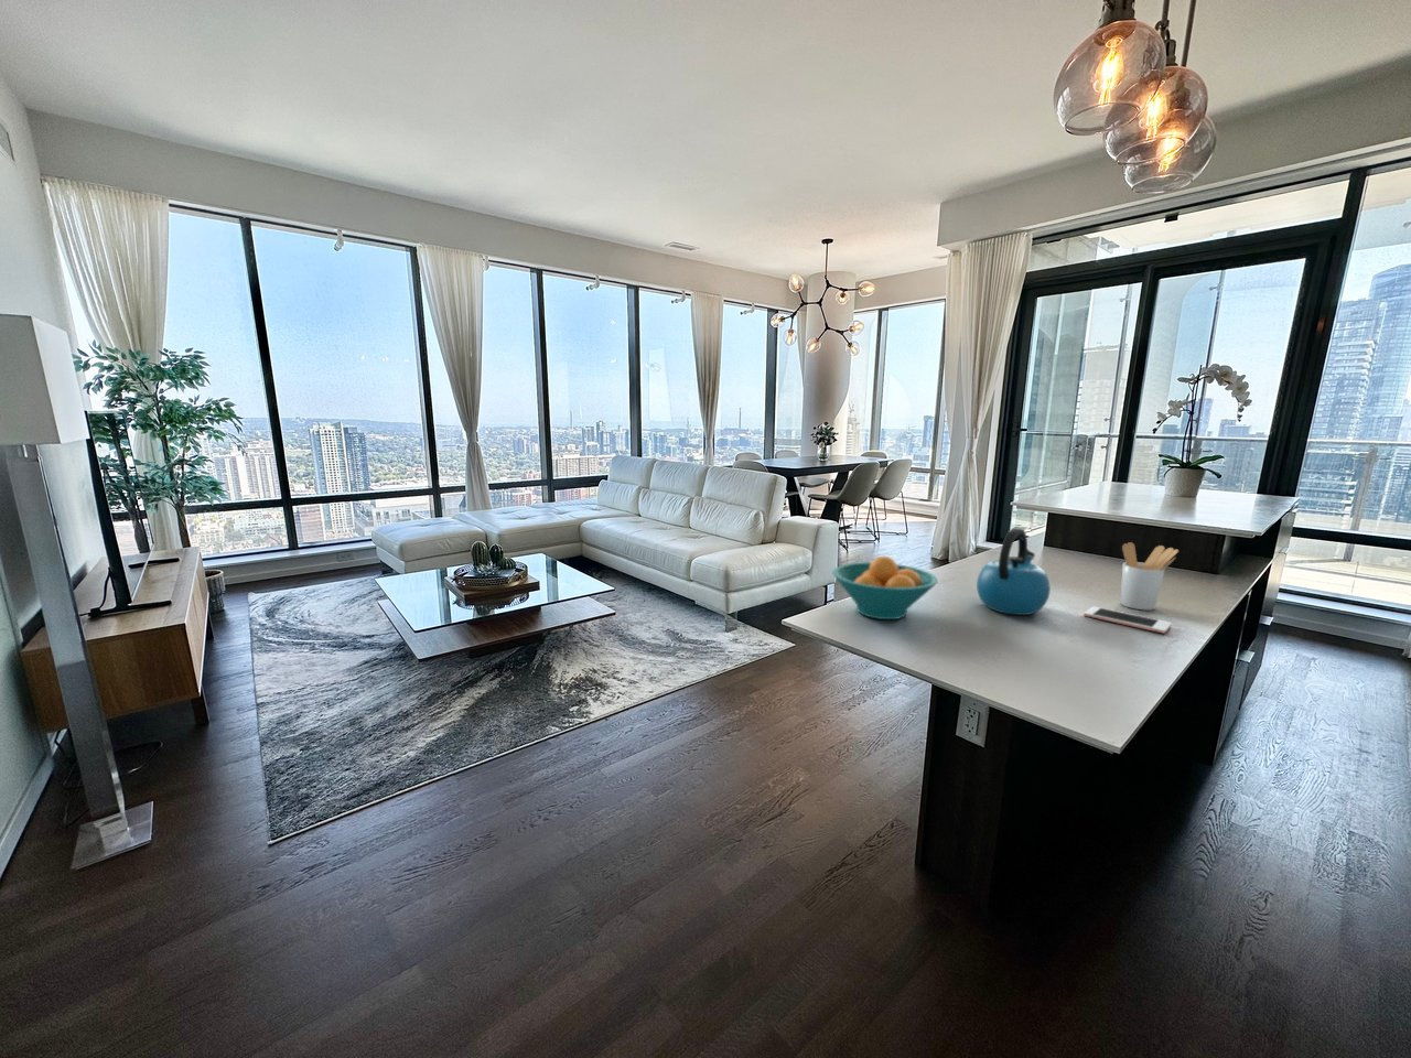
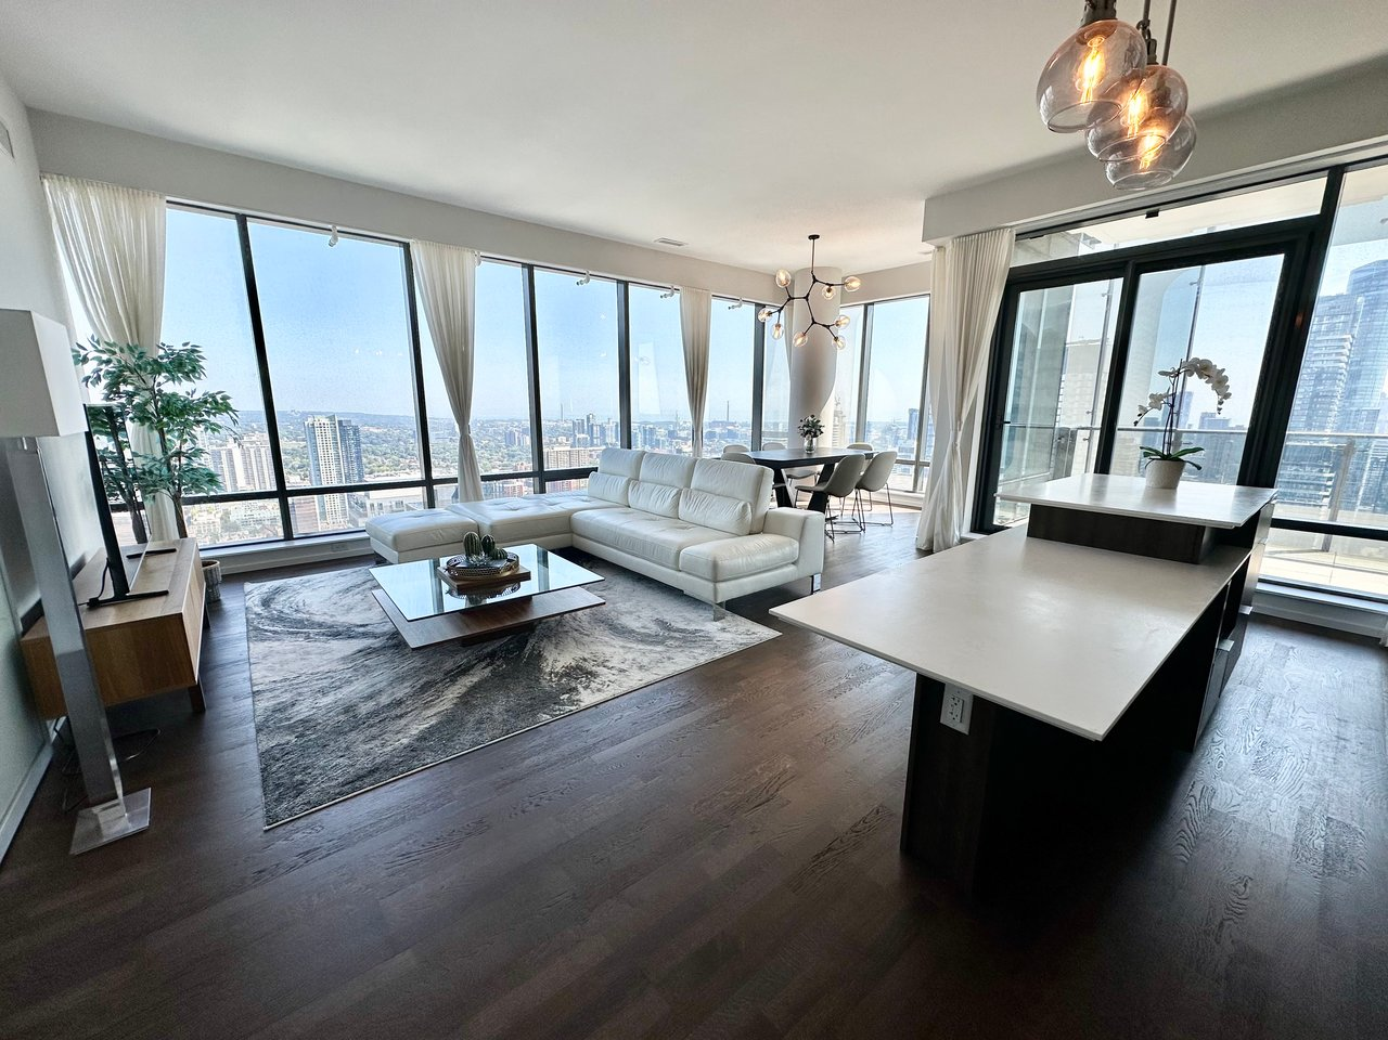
- fruit bowl [831,556,939,620]
- kettle [975,527,1052,616]
- utensil holder [1119,541,1180,611]
- cell phone [1082,605,1173,635]
